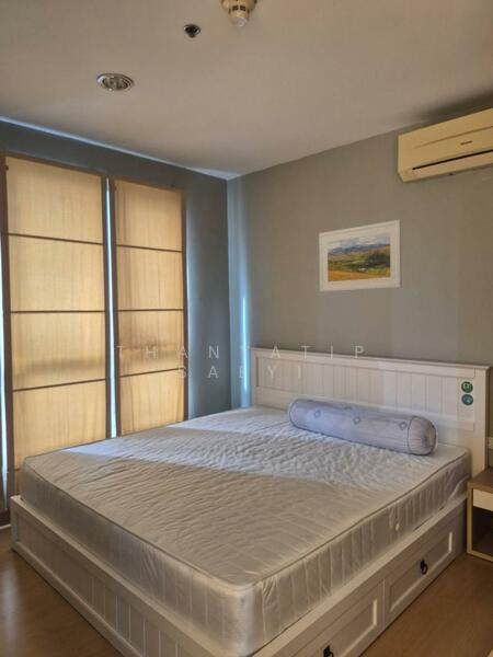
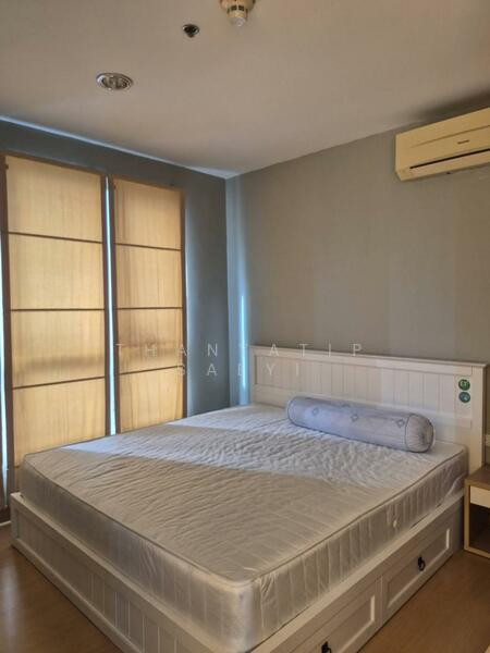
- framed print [318,219,403,293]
